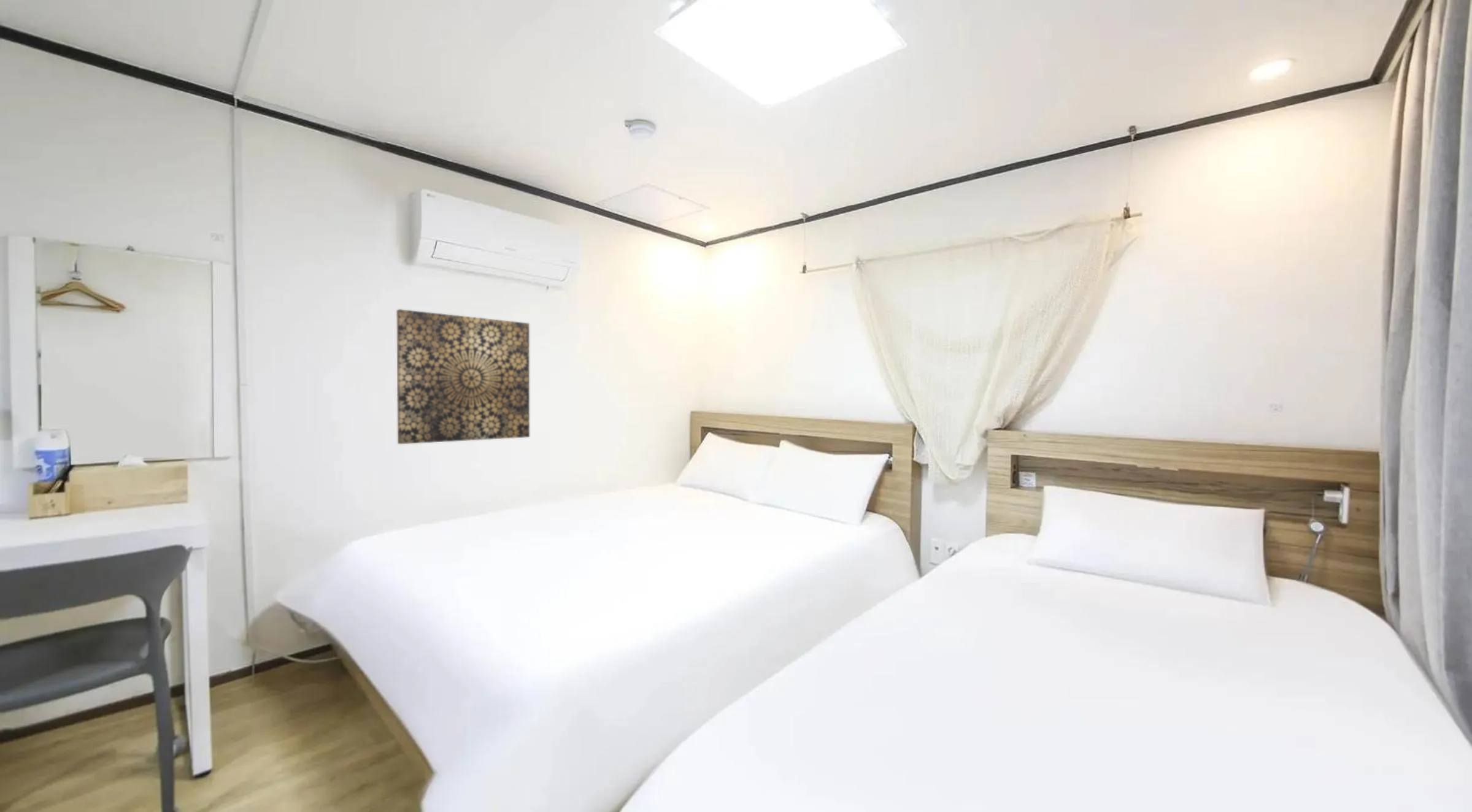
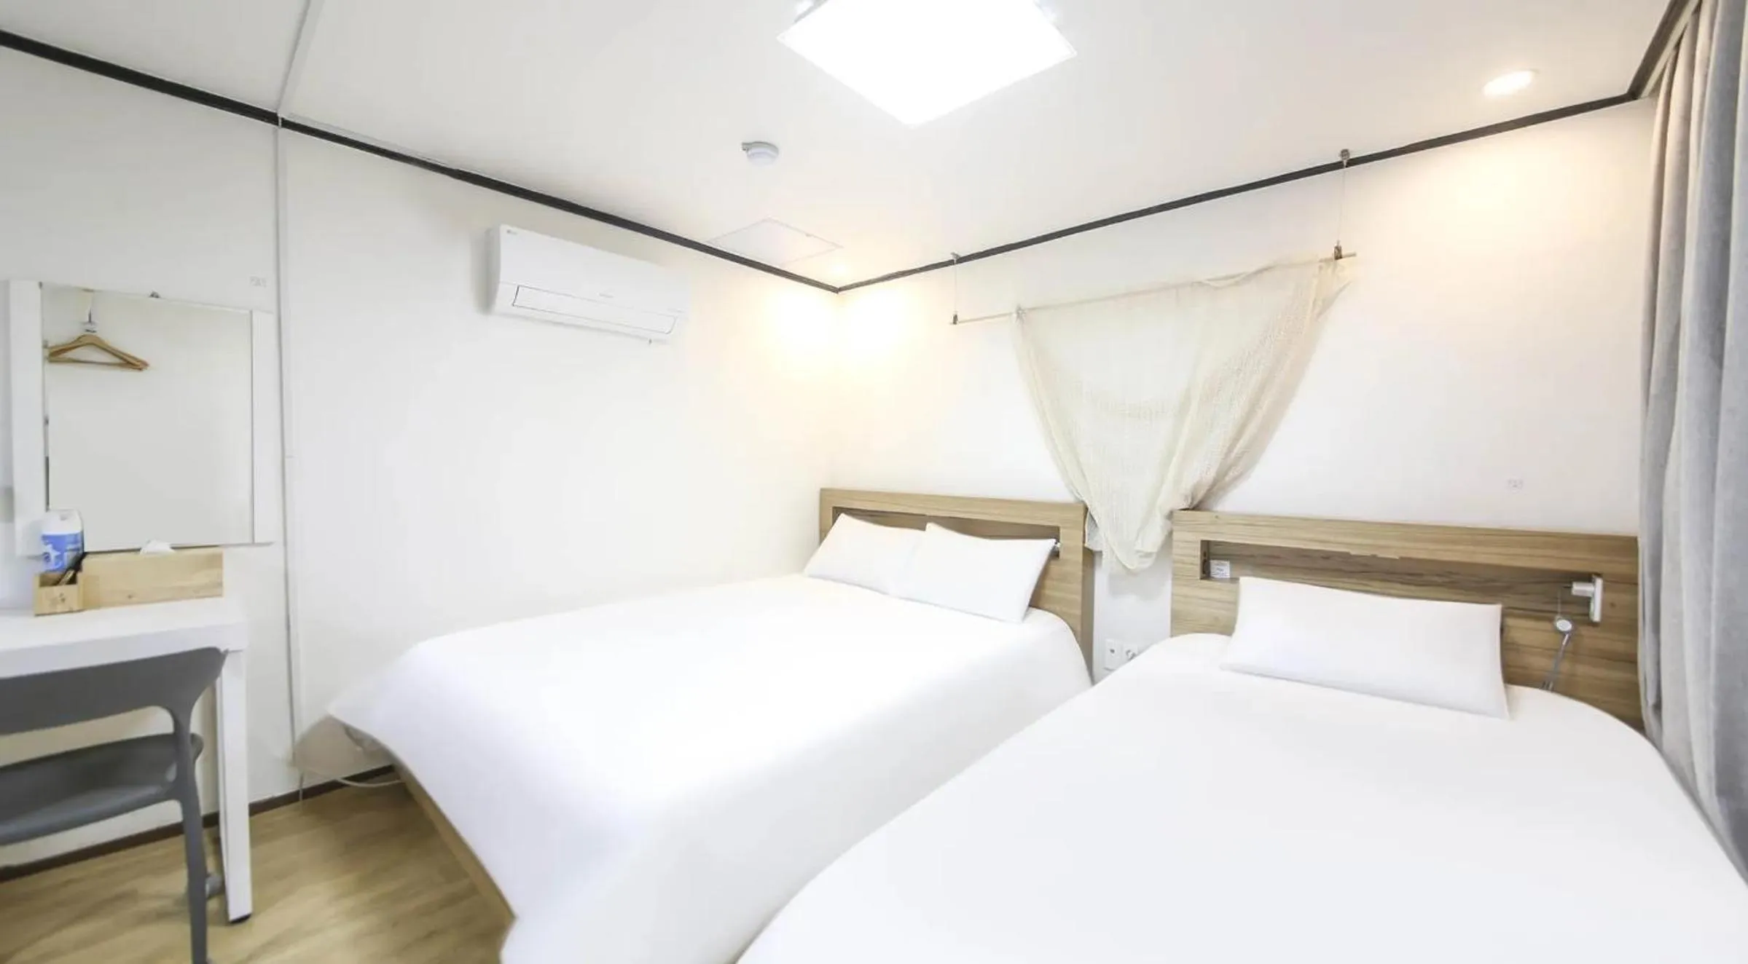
- wall art [396,308,530,445]
